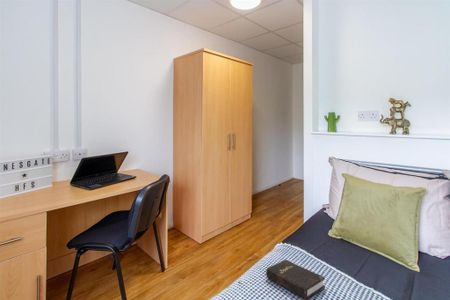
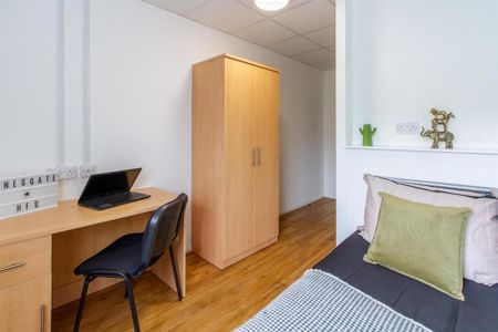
- hardback book [265,259,326,300]
